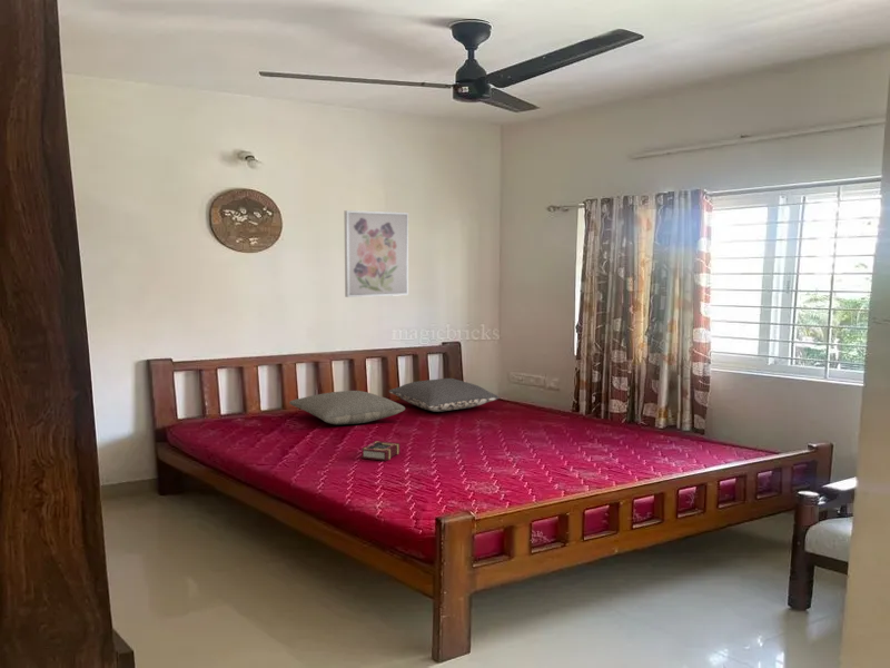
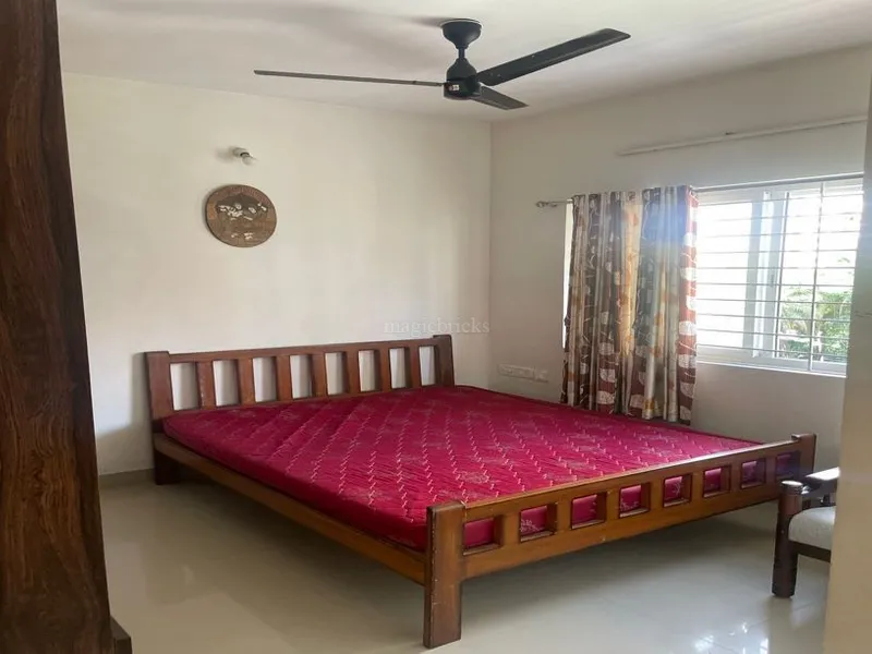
- pillow [288,390,406,425]
- wall art [344,209,409,298]
- book [359,440,400,462]
- pillow [387,377,501,413]
